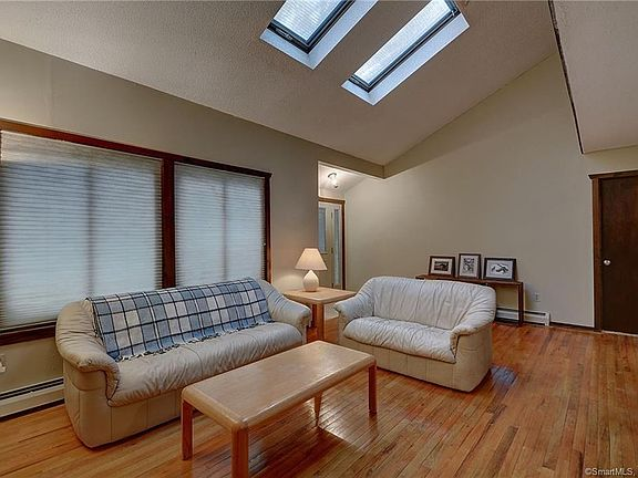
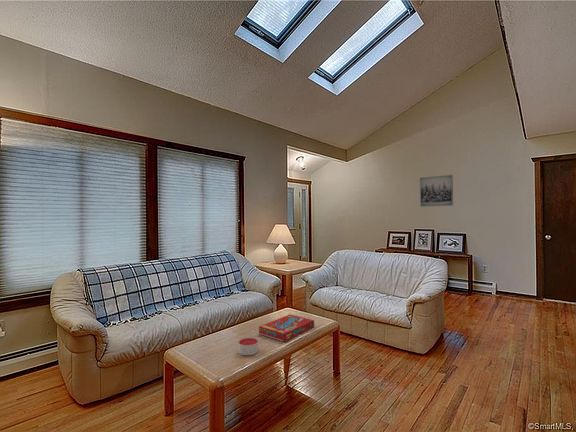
+ candle [238,337,259,356]
+ snack box [258,313,315,343]
+ wall art [419,174,454,208]
